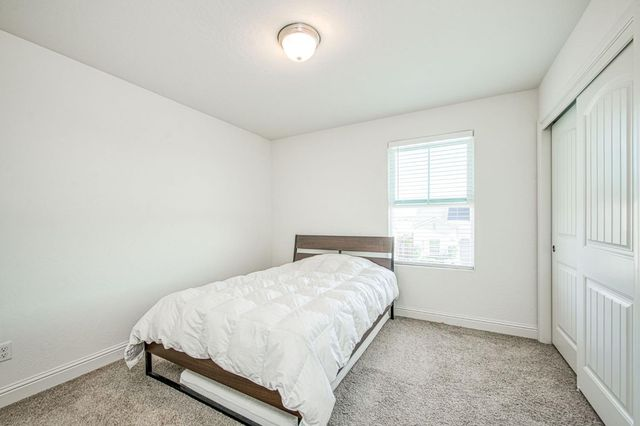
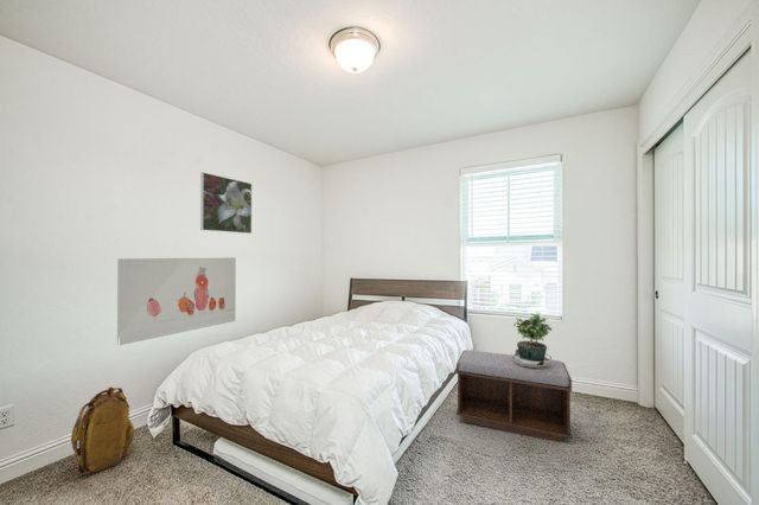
+ backpack [70,385,135,475]
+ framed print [199,171,253,235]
+ bench [455,349,573,442]
+ wall art [116,256,237,346]
+ potted plant [510,312,554,375]
